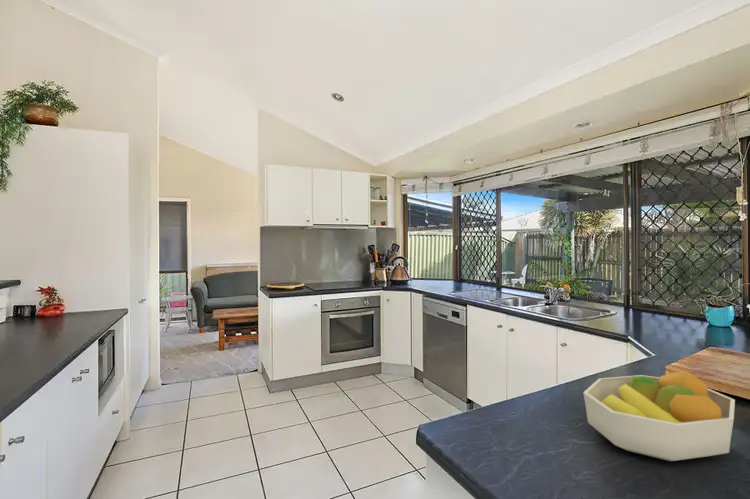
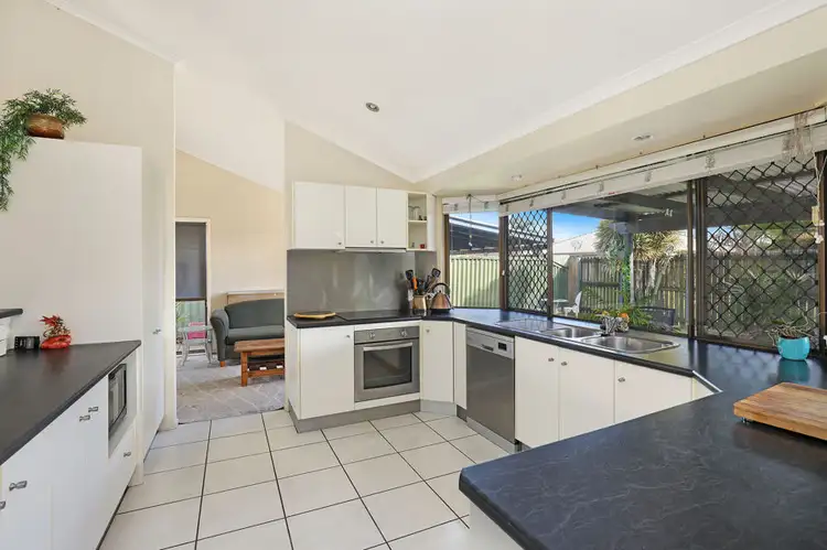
- fruit bowl [582,369,736,462]
